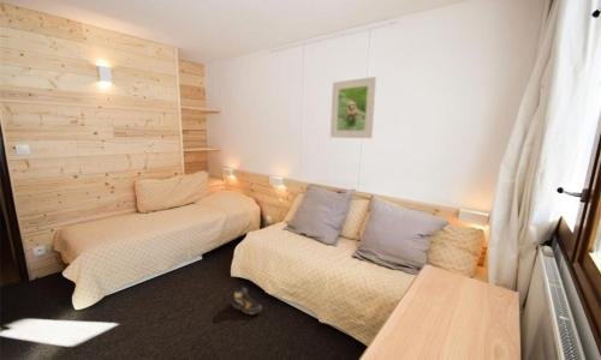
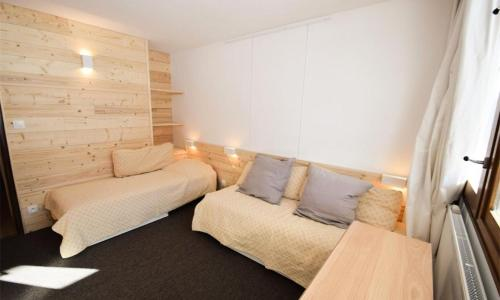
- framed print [329,76,377,139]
- shoe [231,286,263,316]
